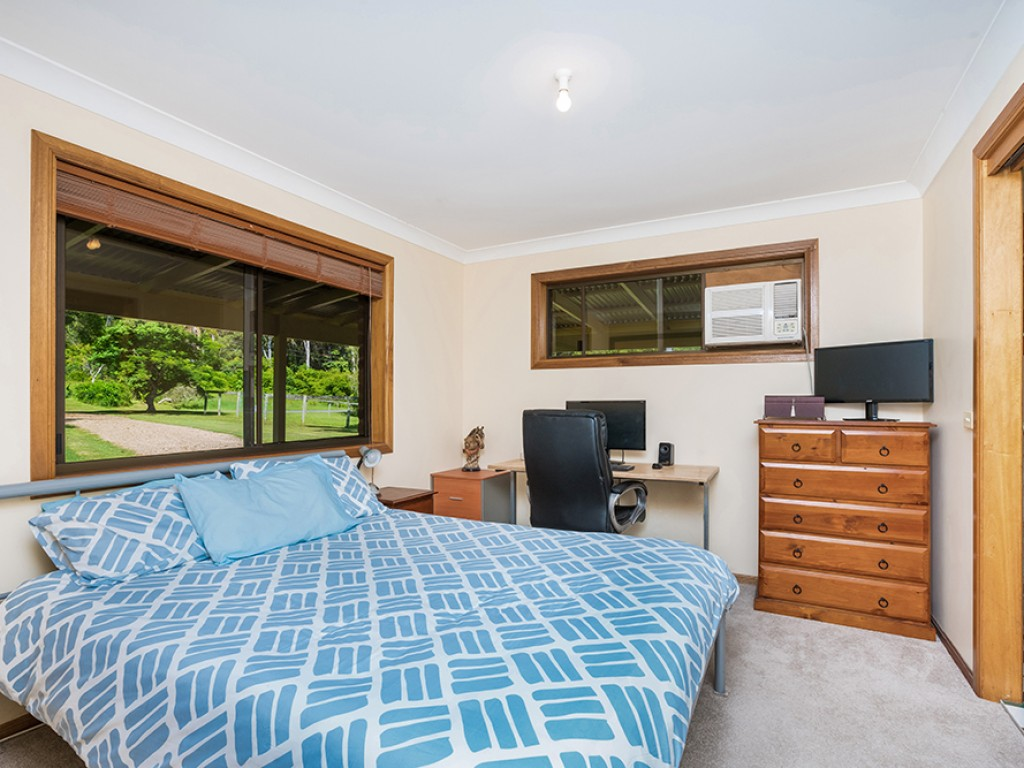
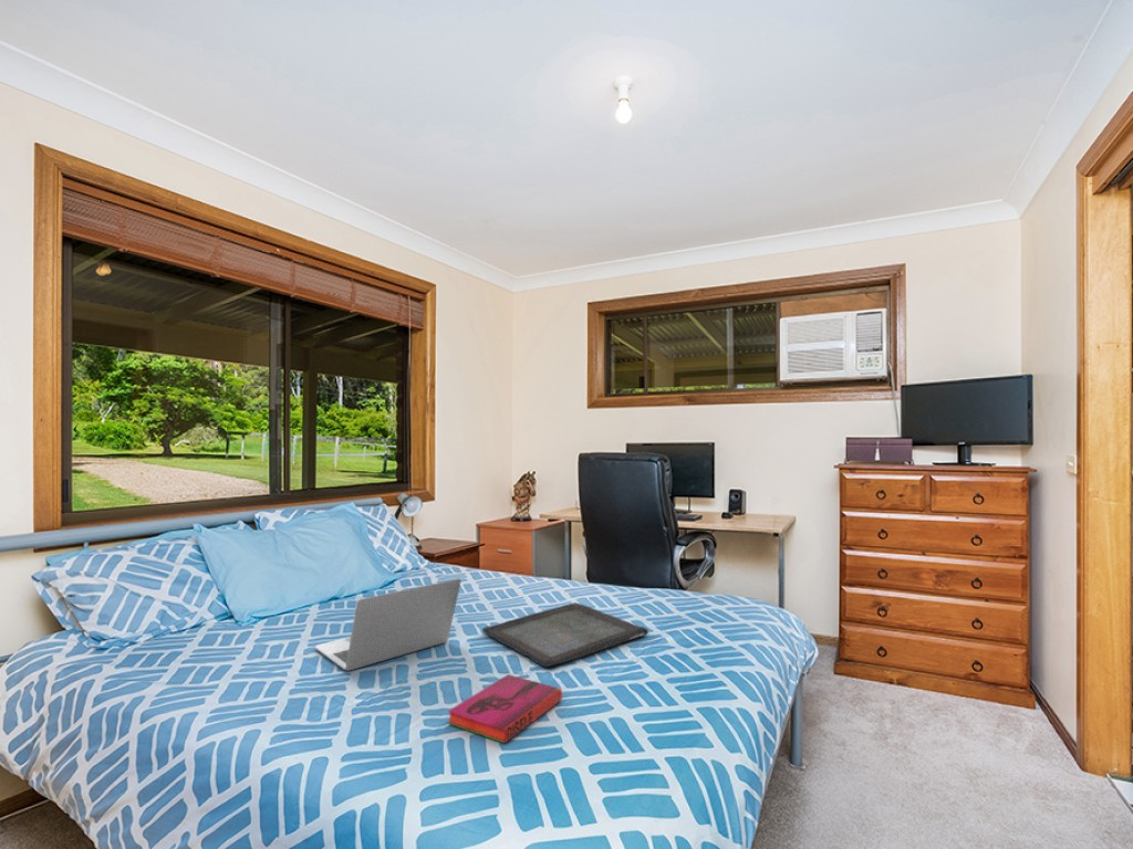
+ laptop [314,577,462,672]
+ hardback book [447,673,563,745]
+ serving tray [481,601,649,668]
